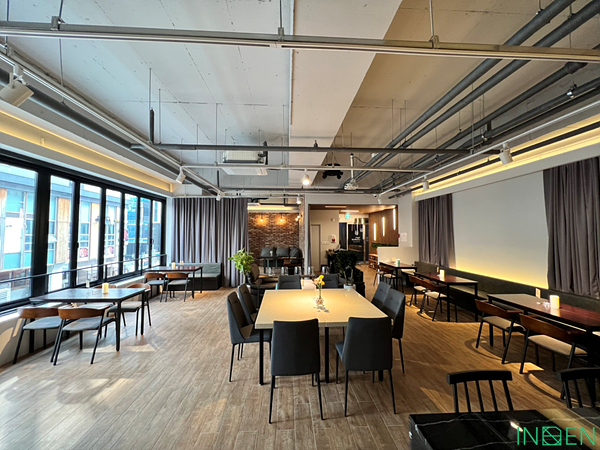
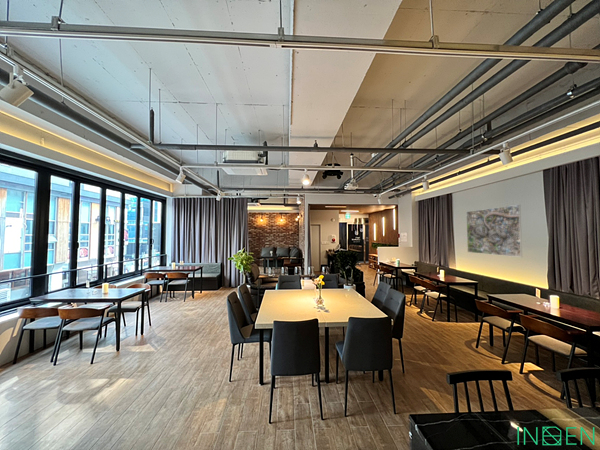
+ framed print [465,204,523,258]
